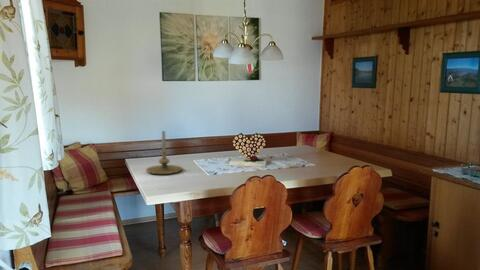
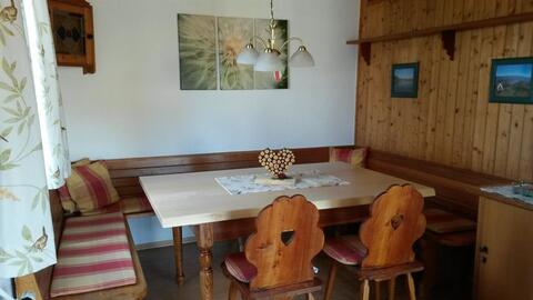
- candle holder [145,130,184,175]
